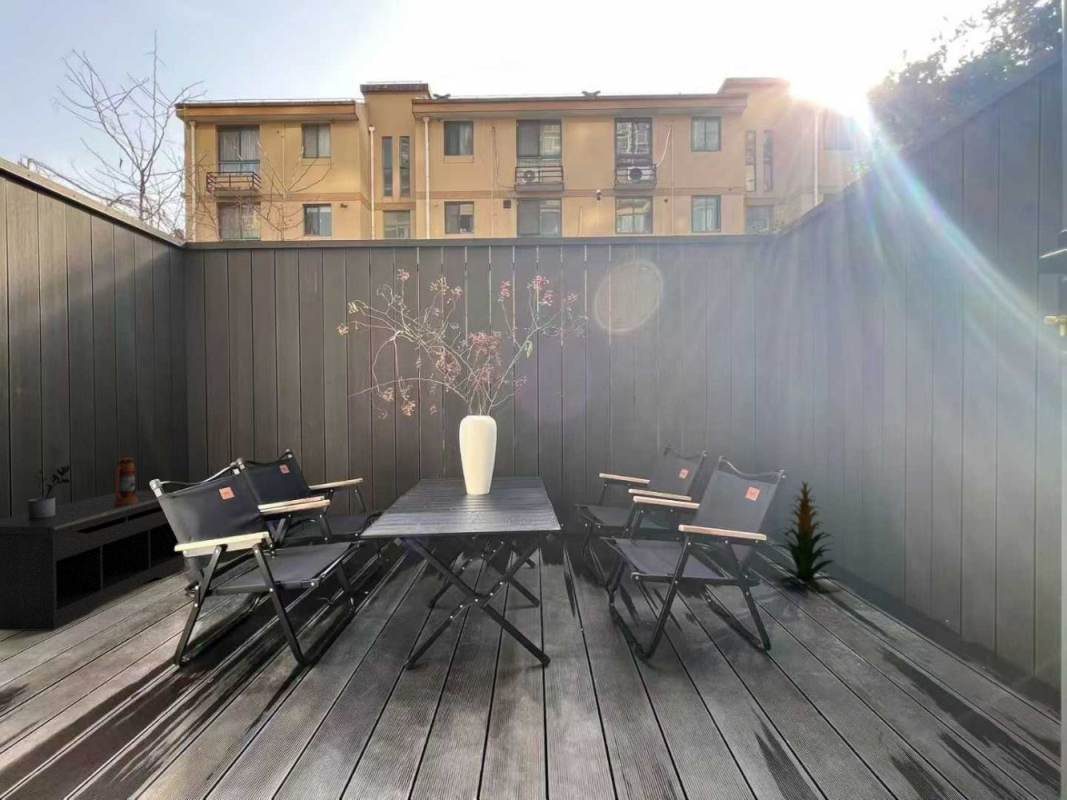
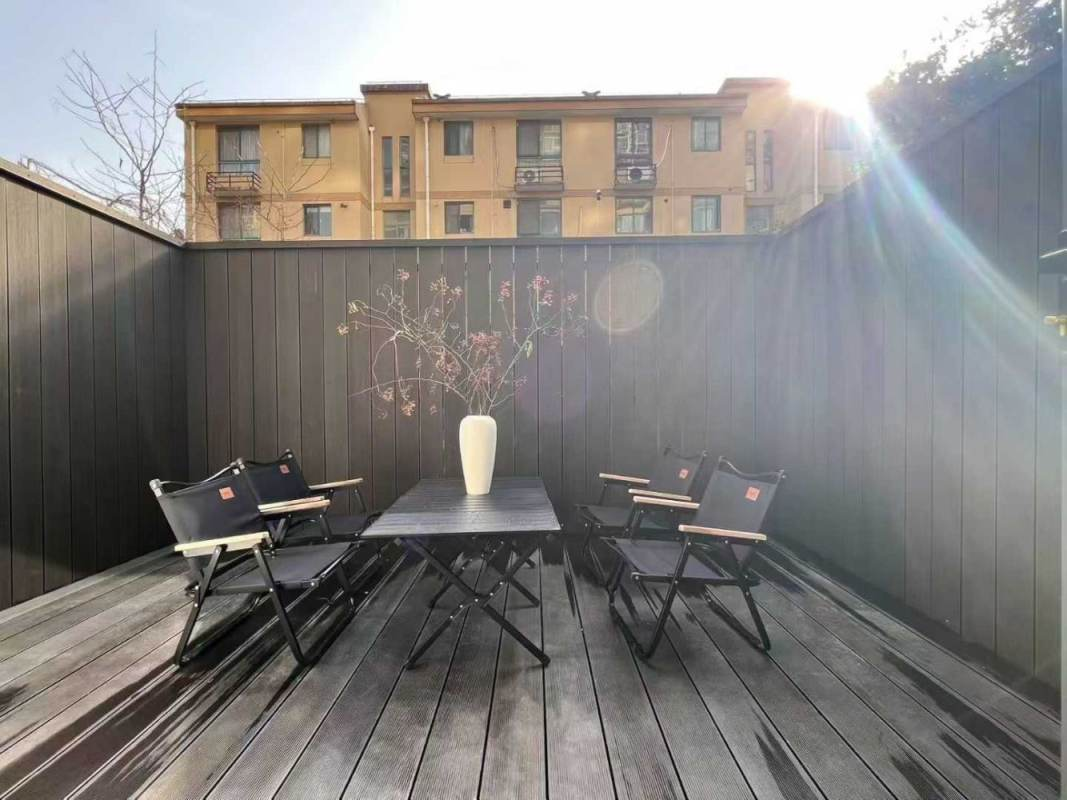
- lantern [114,450,138,505]
- bench [0,490,186,632]
- potted plant [27,464,72,519]
- indoor plant [767,480,847,595]
